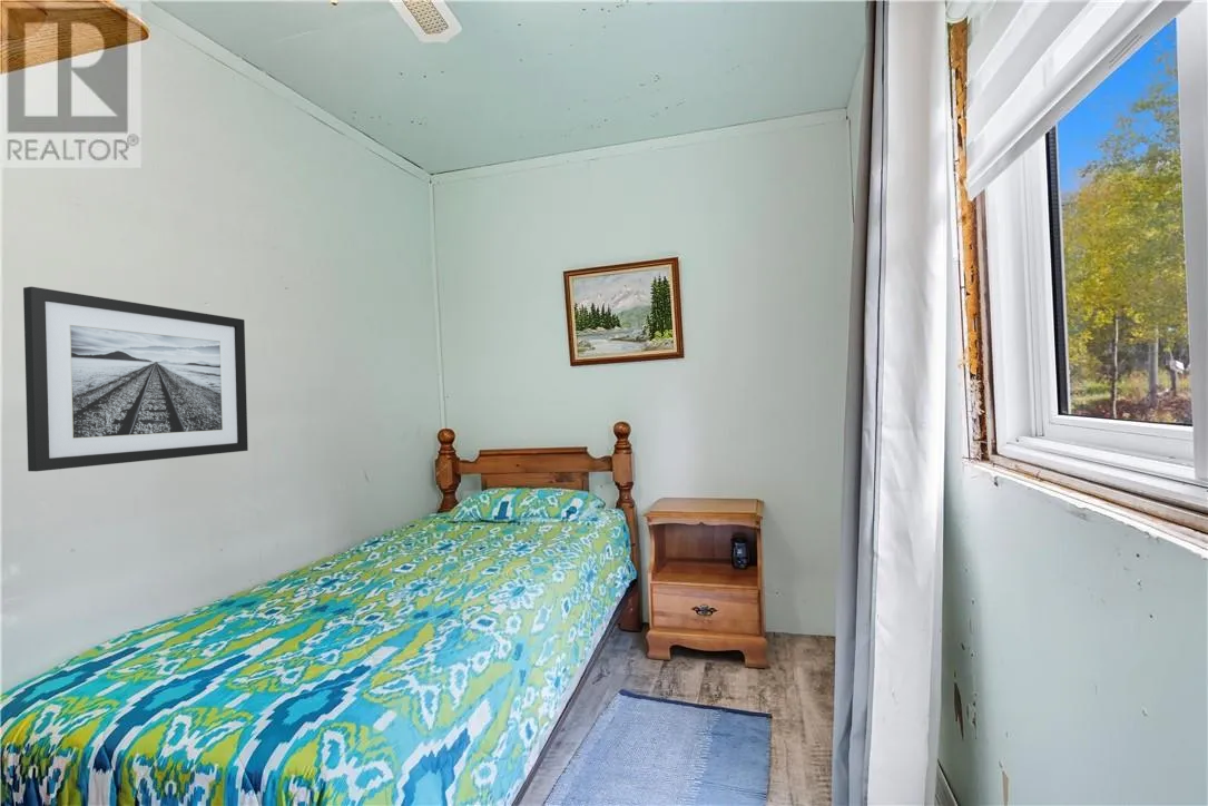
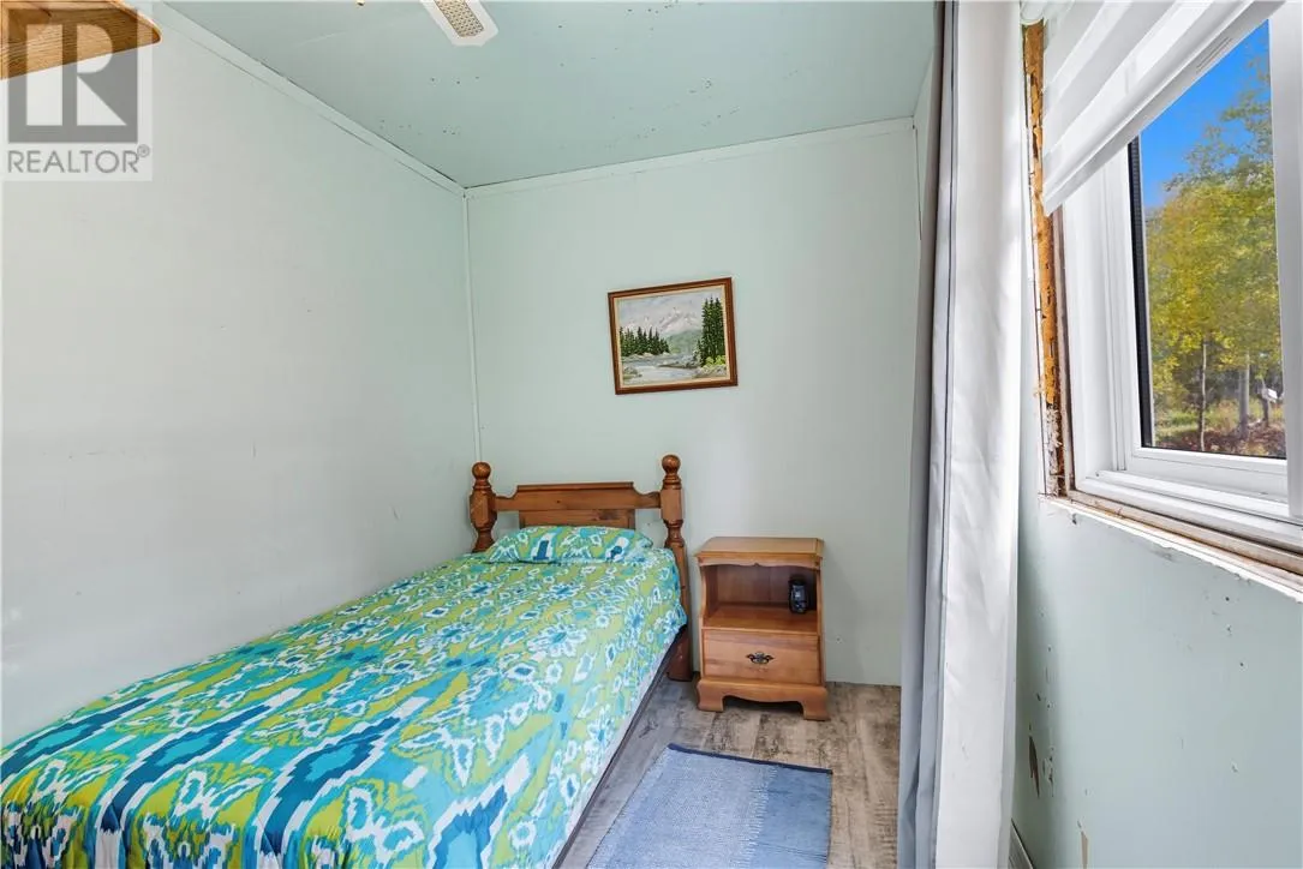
- wall art [22,286,249,472]
